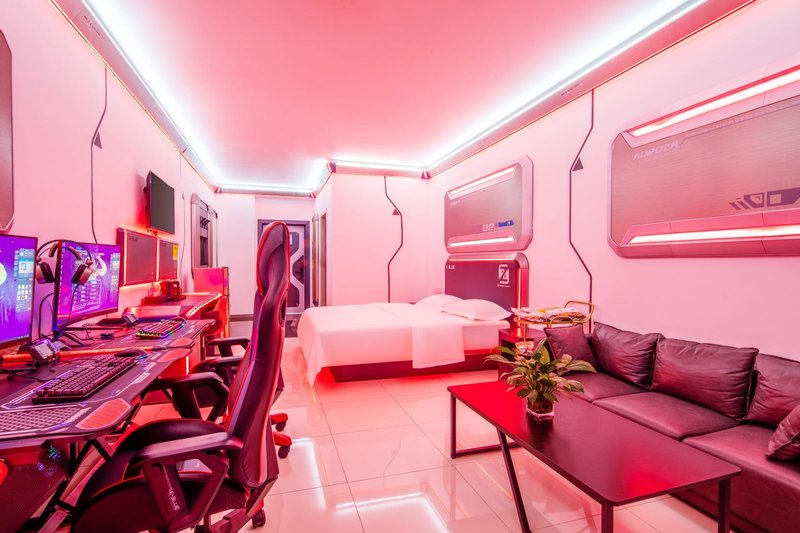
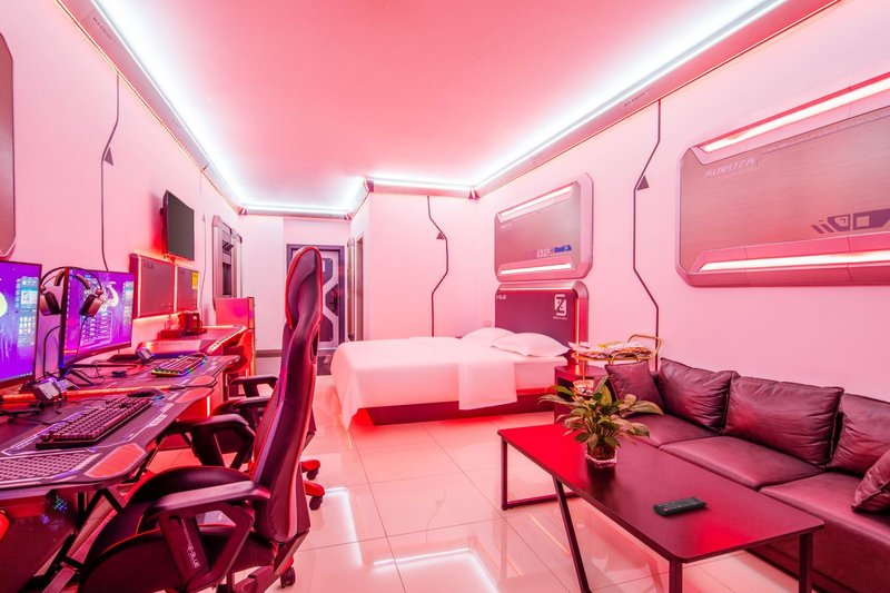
+ remote control [652,496,709,516]
